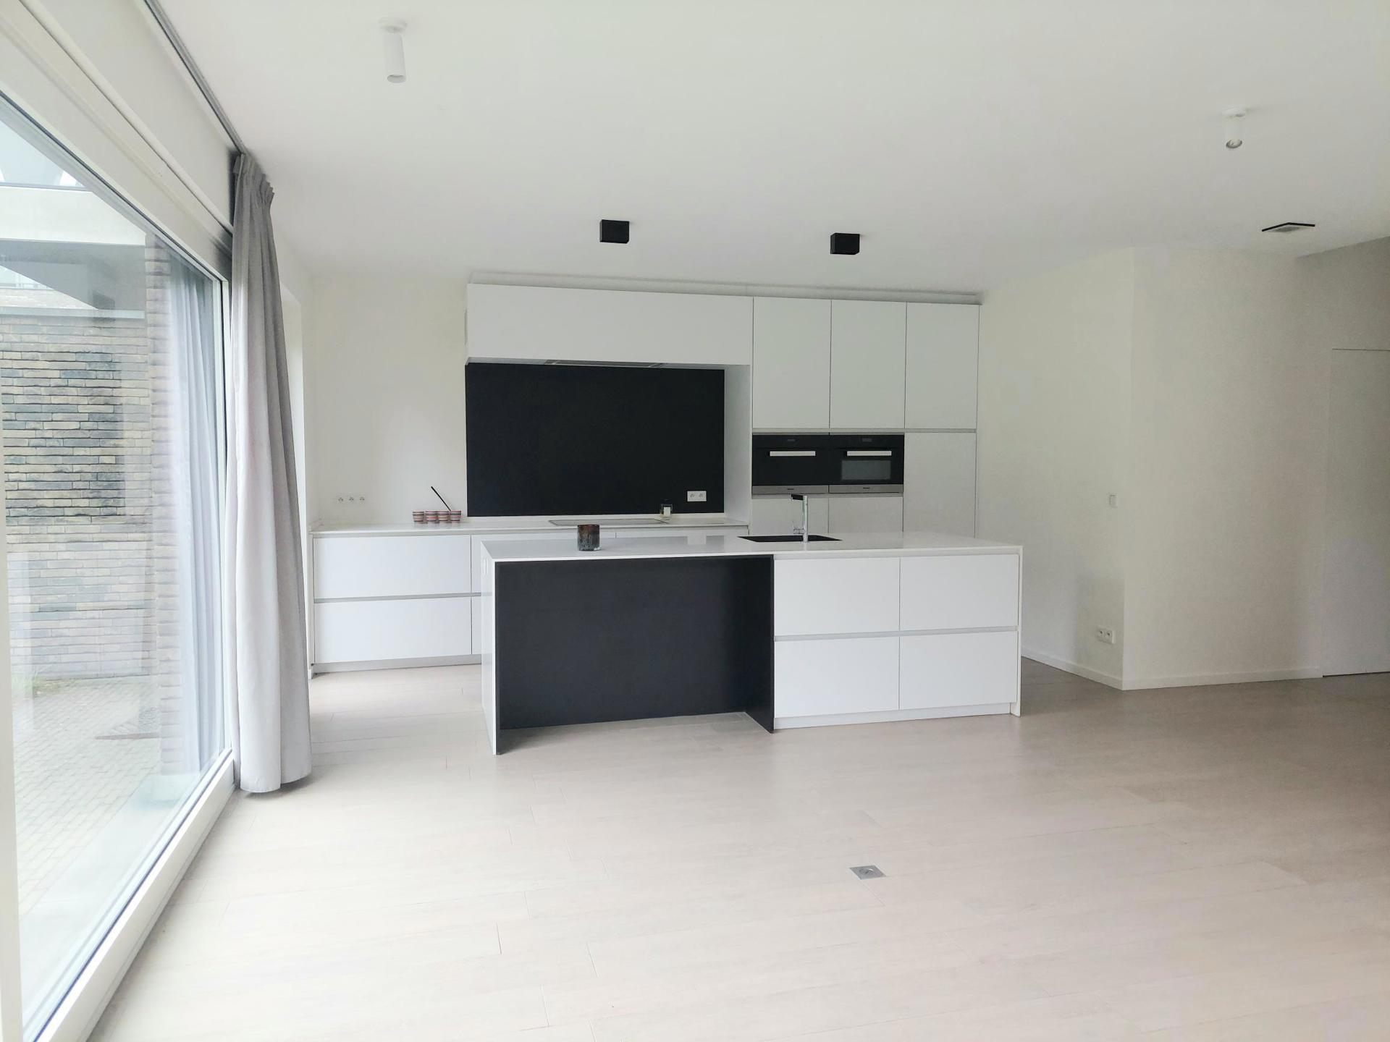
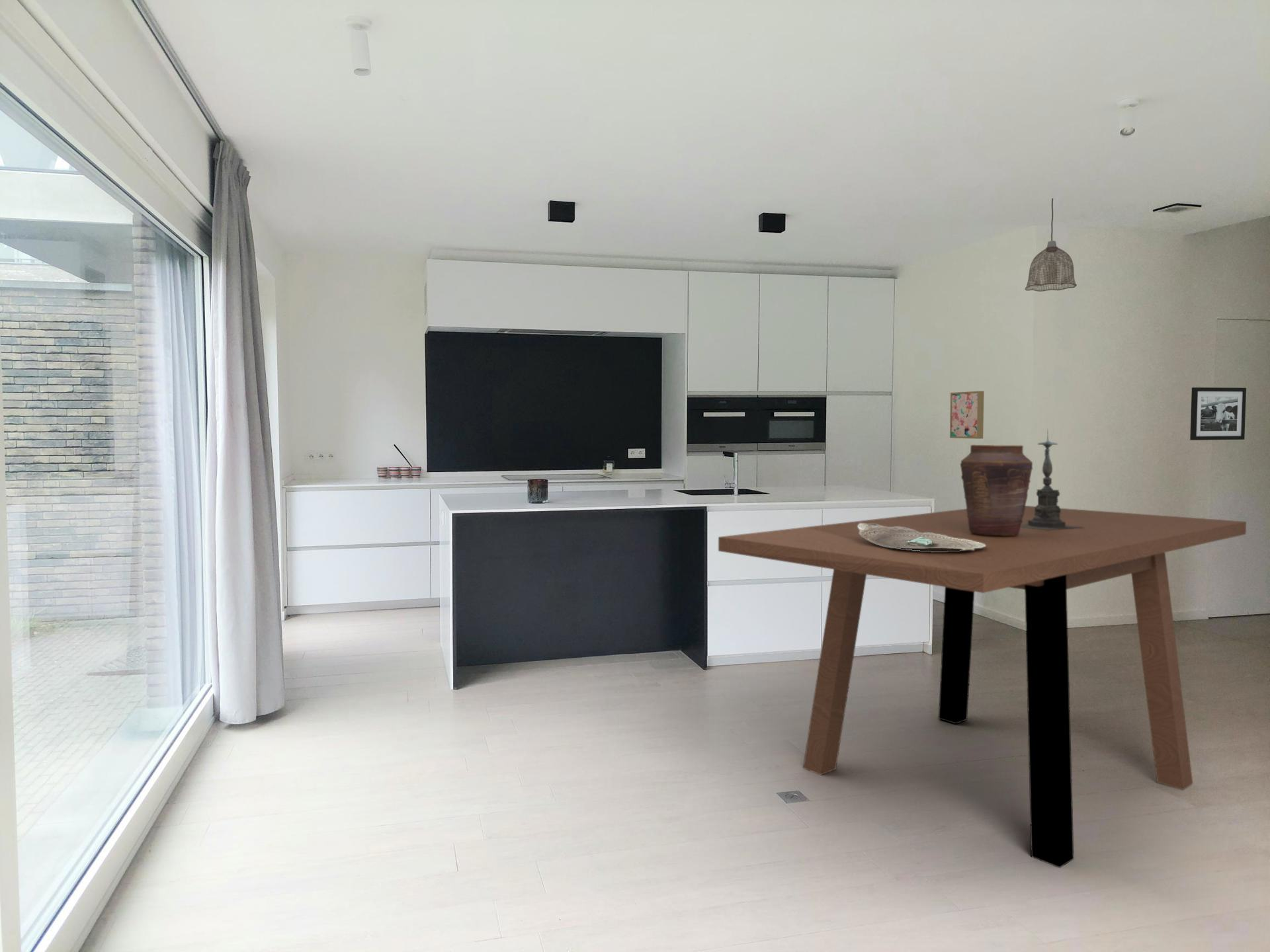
+ wall art [949,391,984,440]
+ picture frame [1189,387,1247,441]
+ pendant lamp [1025,198,1078,292]
+ vase [960,444,1033,535]
+ candle holder [1021,428,1084,530]
+ dining table [718,505,1247,869]
+ decorative bowl [858,524,986,551]
